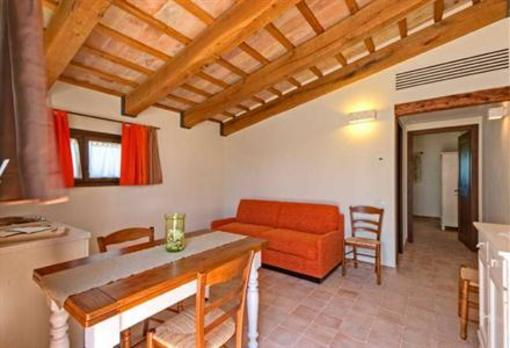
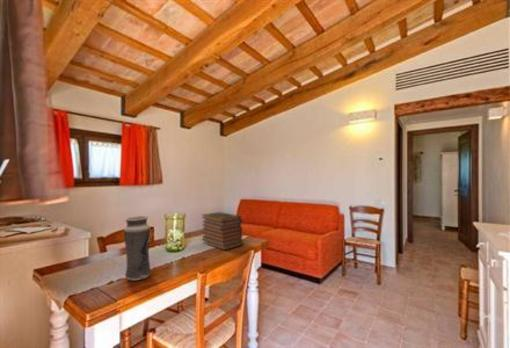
+ book stack [201,211,244,251]
+ vase [123,215,152,282]
